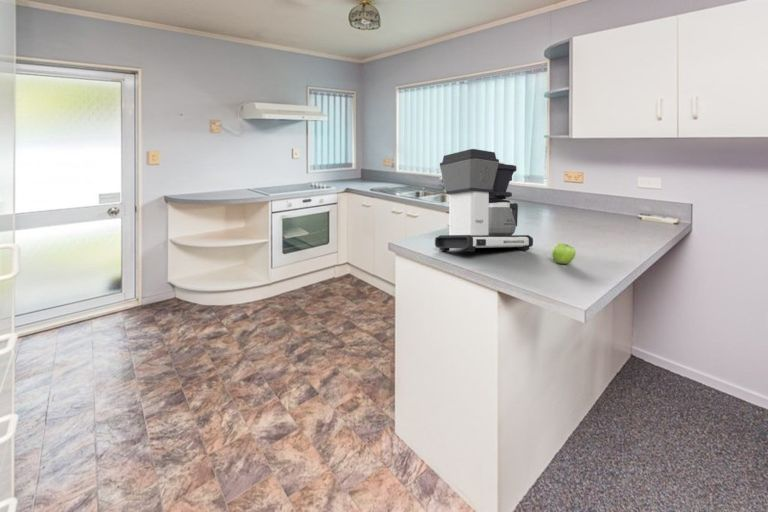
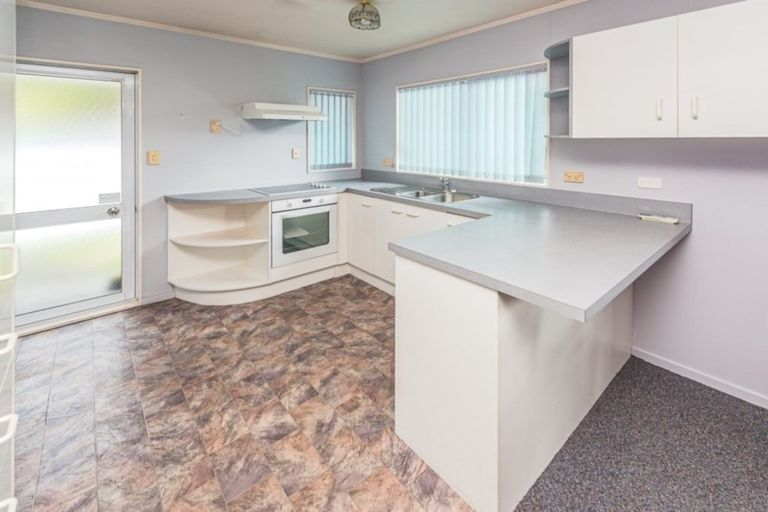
- coffee maker [434,148,534,252]
- fruit [551,242,577,265]
